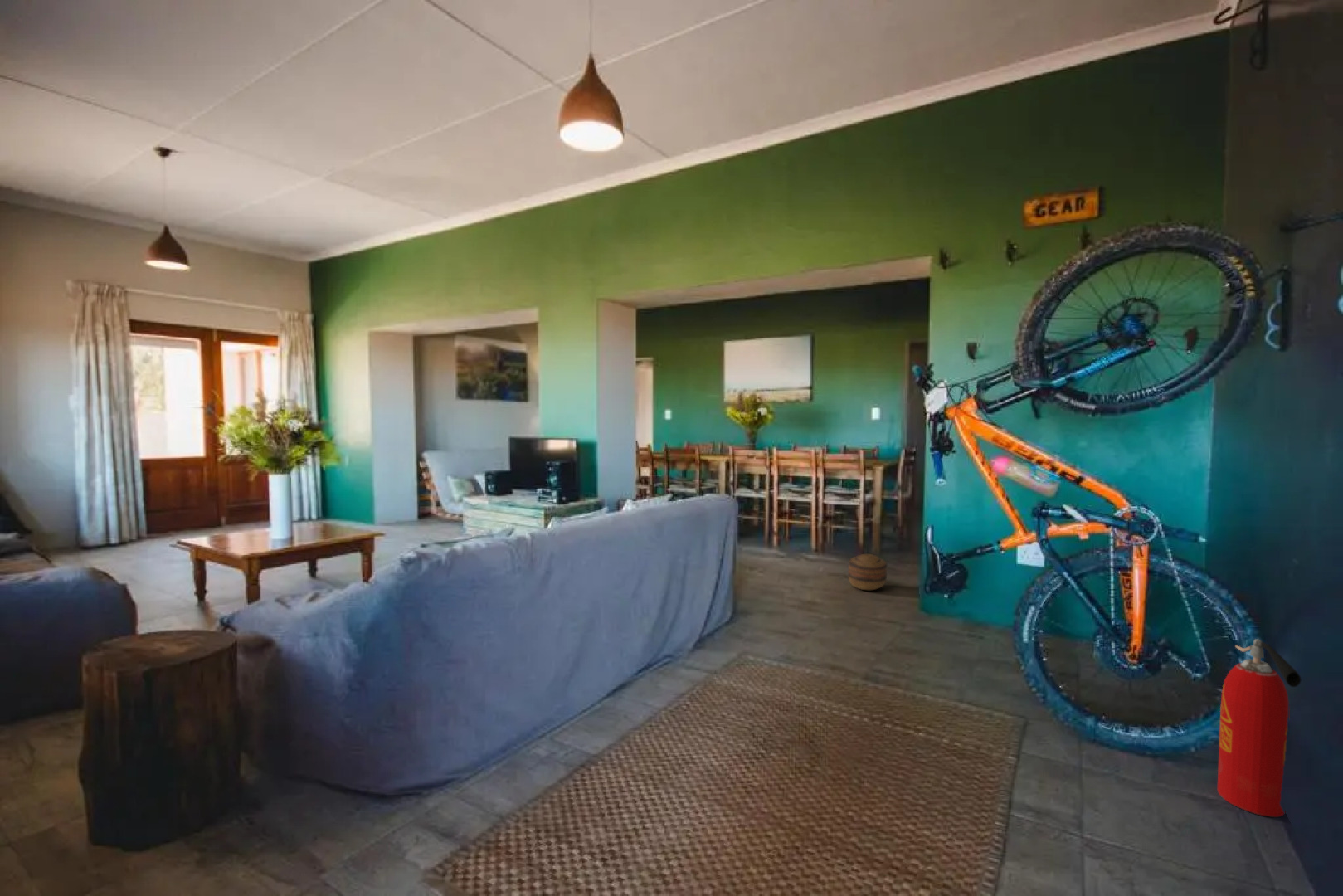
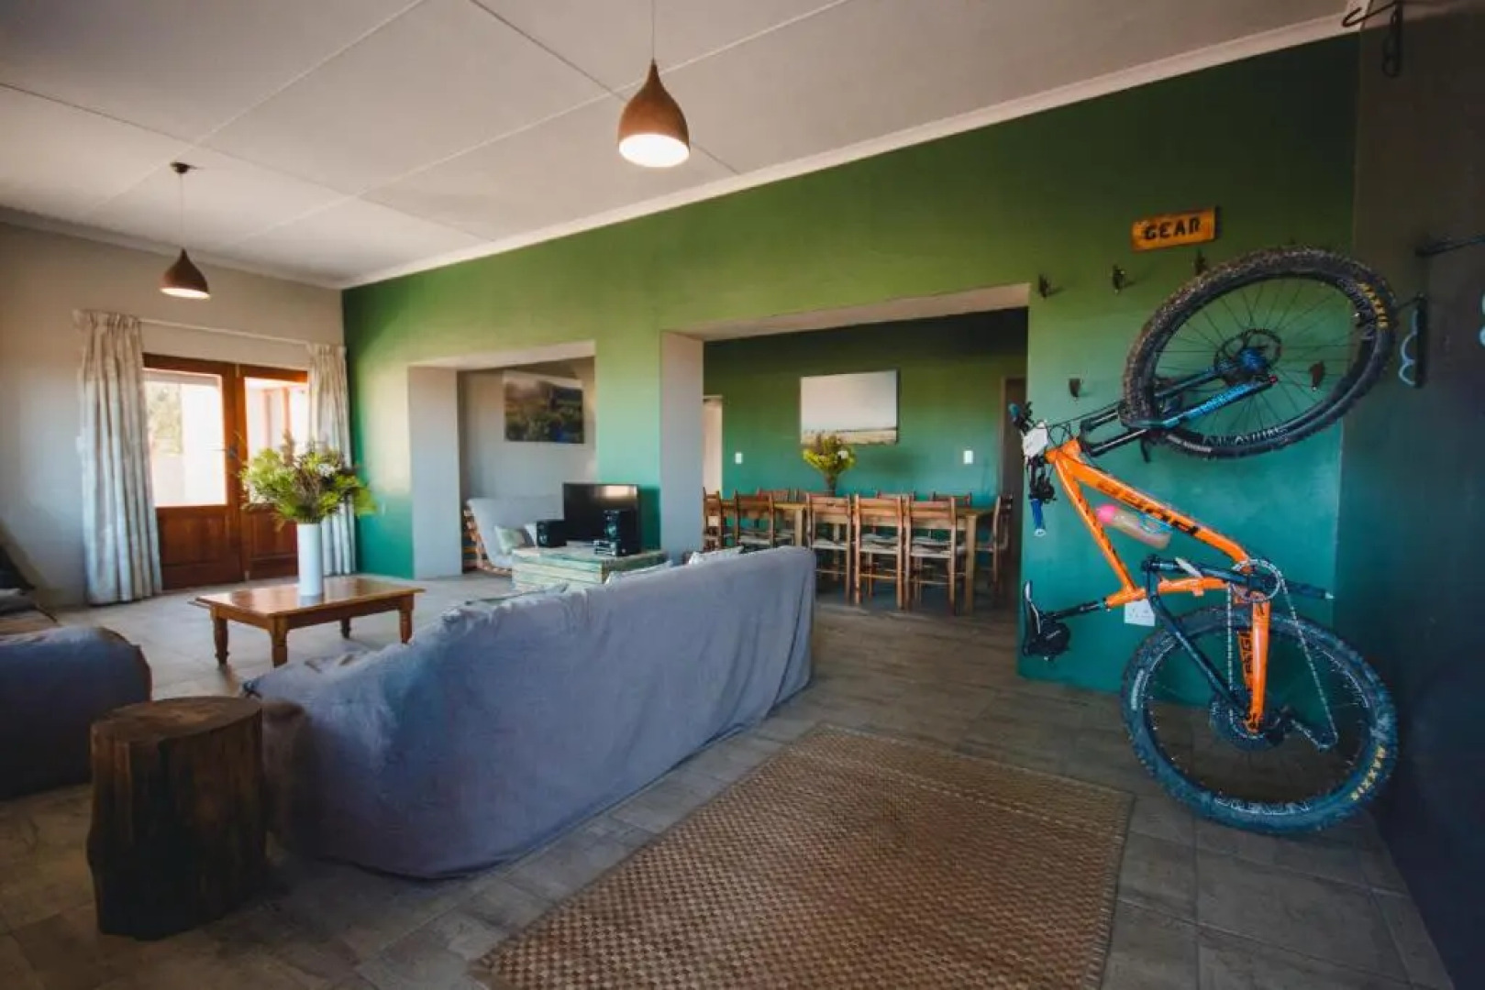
- fire extinguisher [1217,638,1302,818]
- basket [847,553,888,591]
